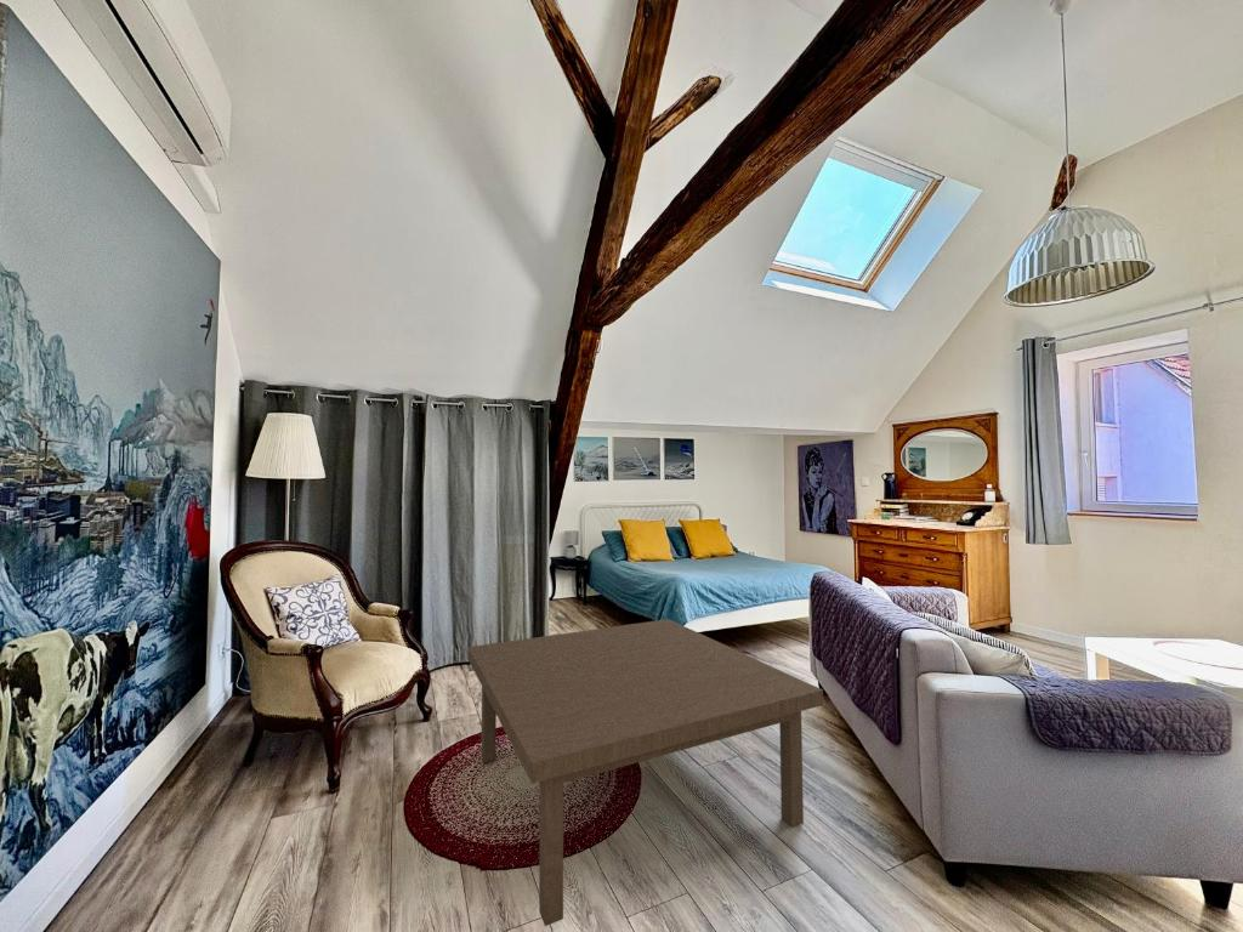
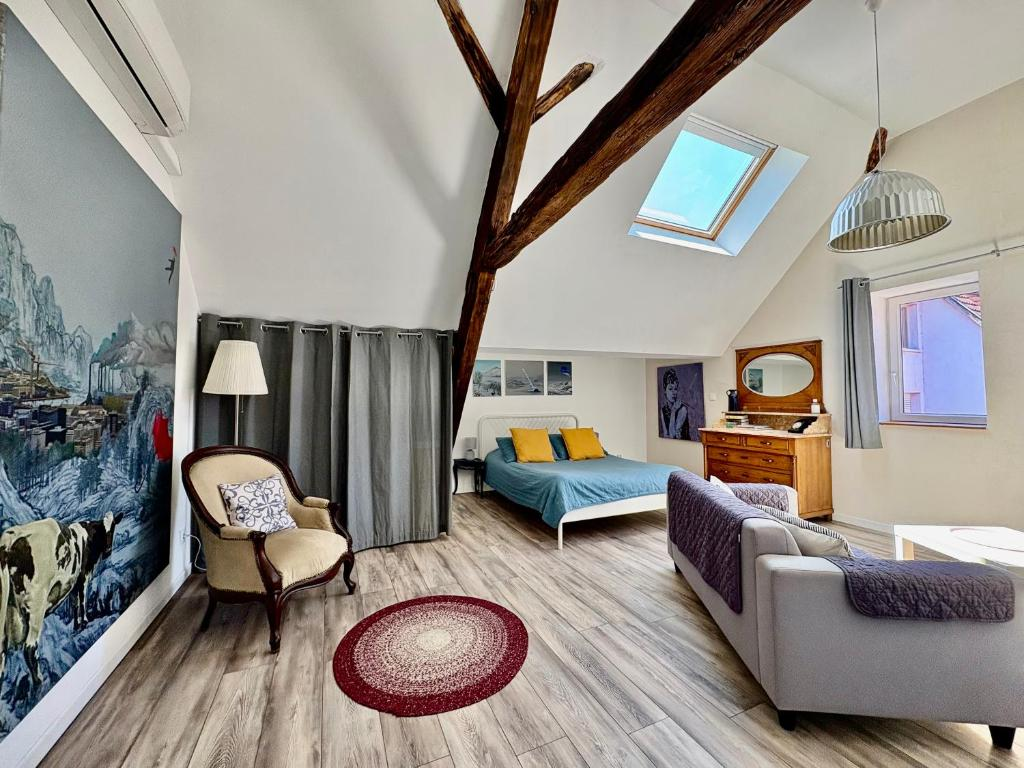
- coffee table [467,618,824,927]
